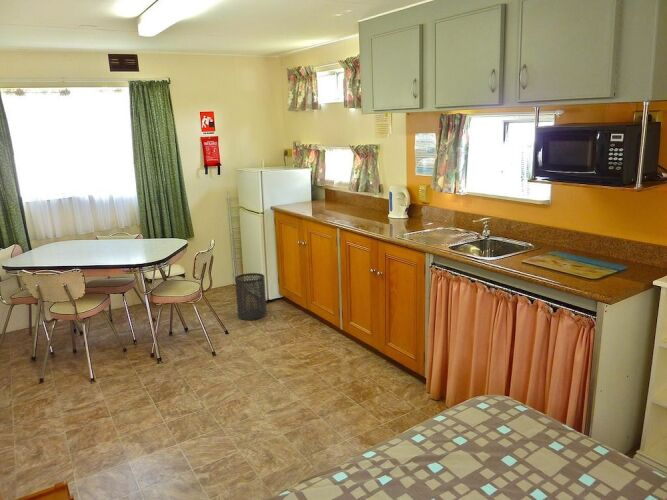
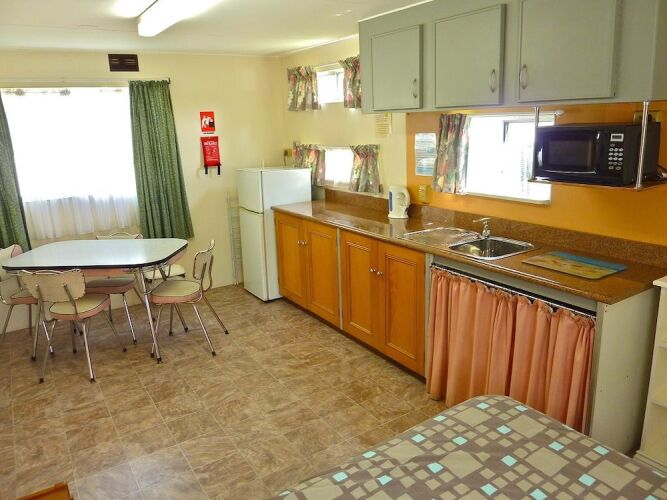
- trash can [234,272,268,321]
